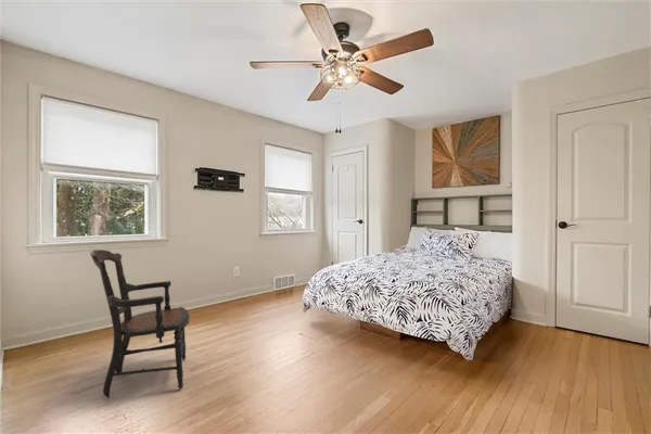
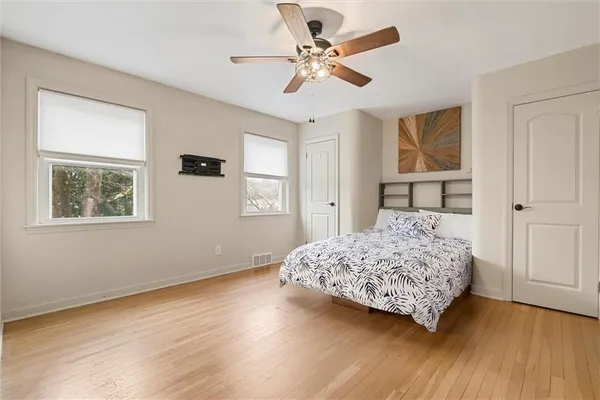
- armchair [89,248,191,398]
